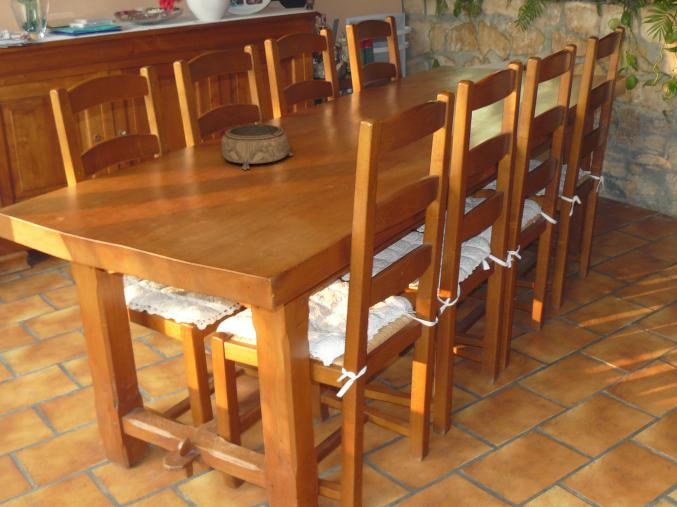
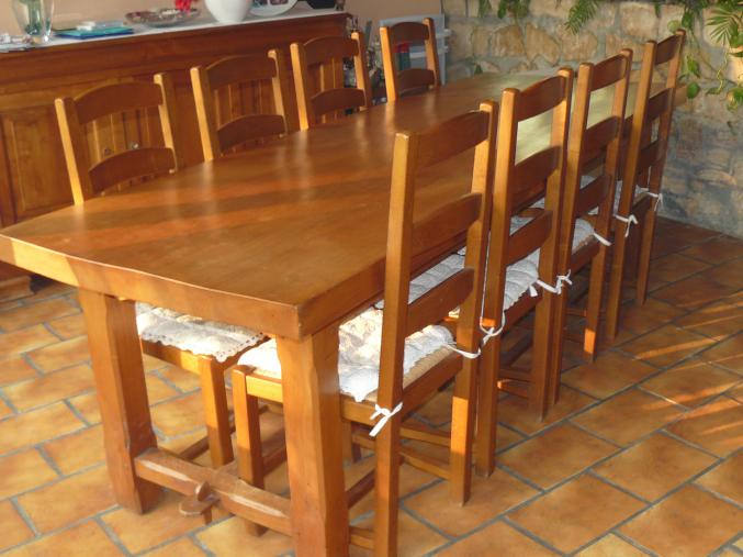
- decorative bowl [220,123,295,171]
